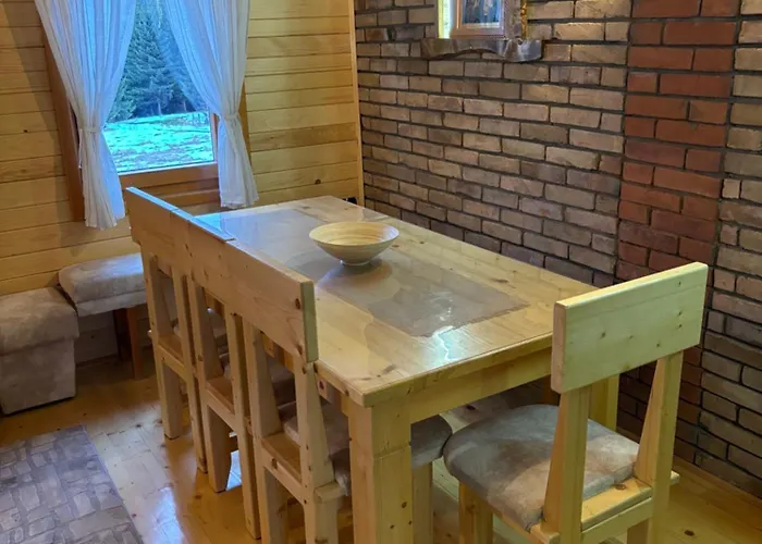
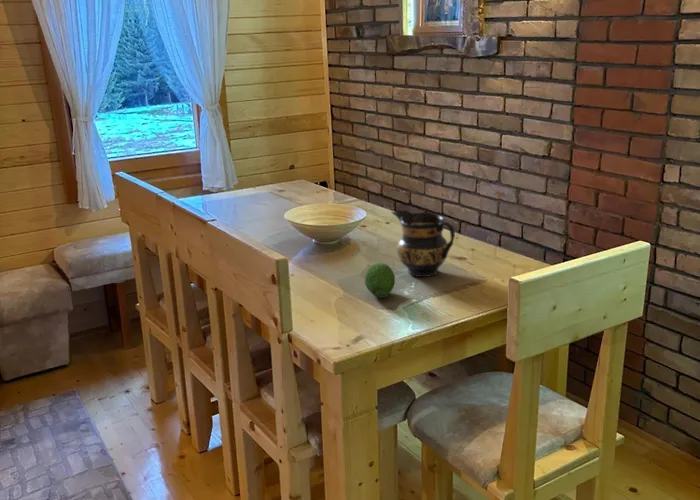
+ fruit [364,262,396,299]
+ pitcher [390,209,456,278]
